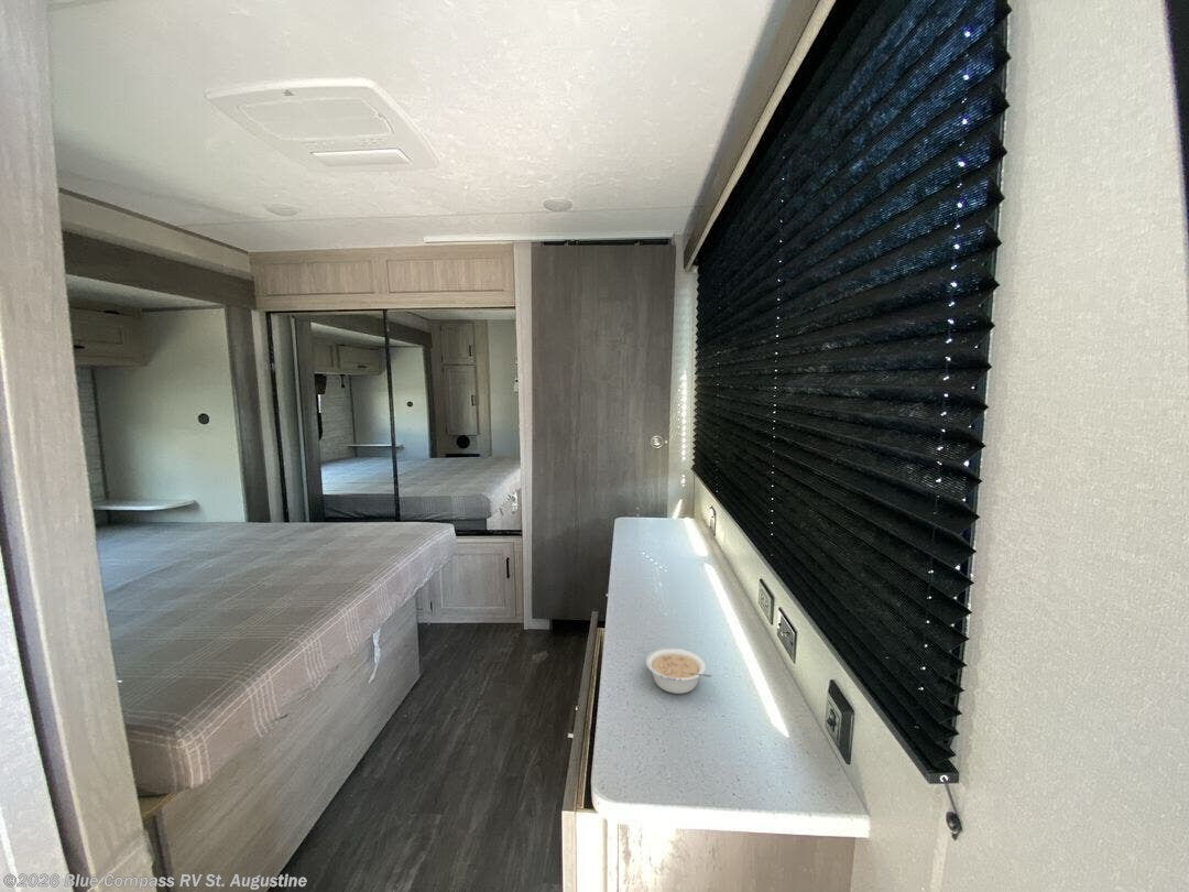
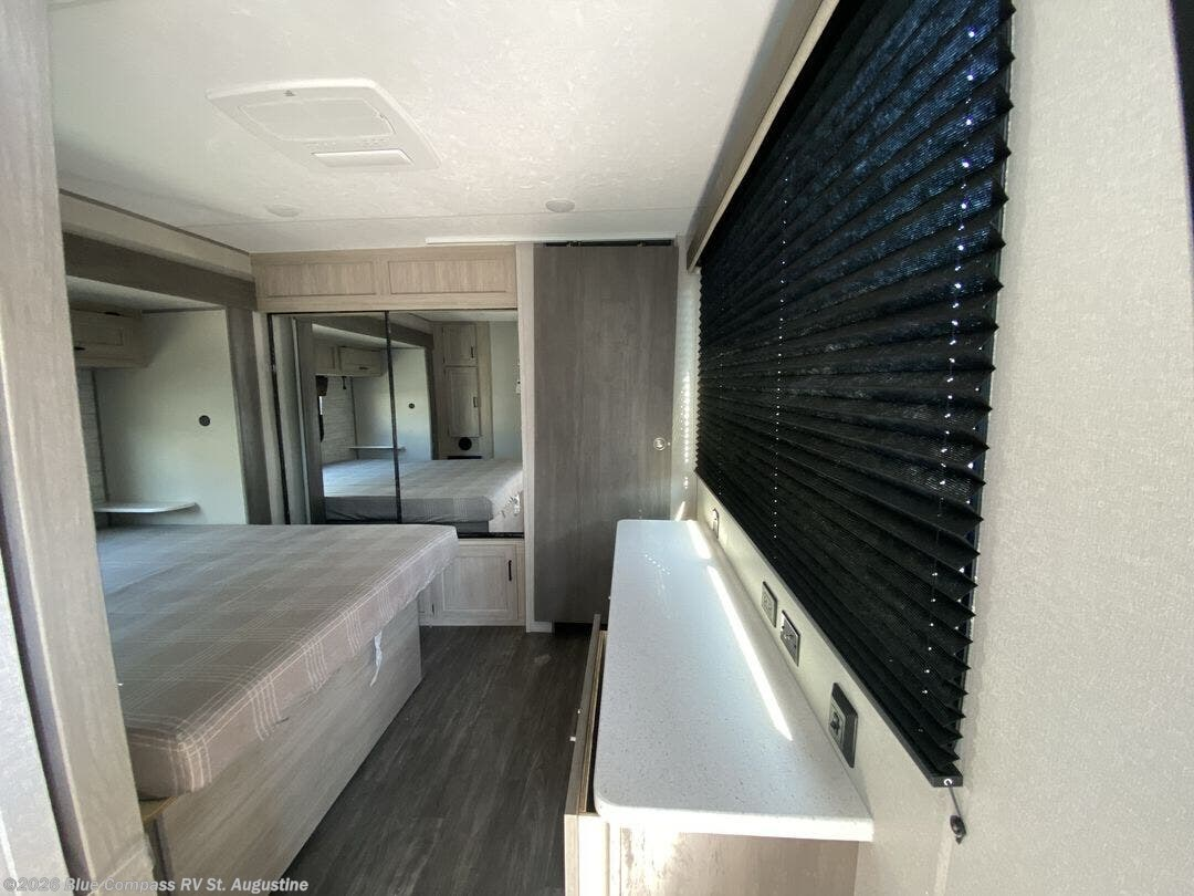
- legume [645,648,713,695]
